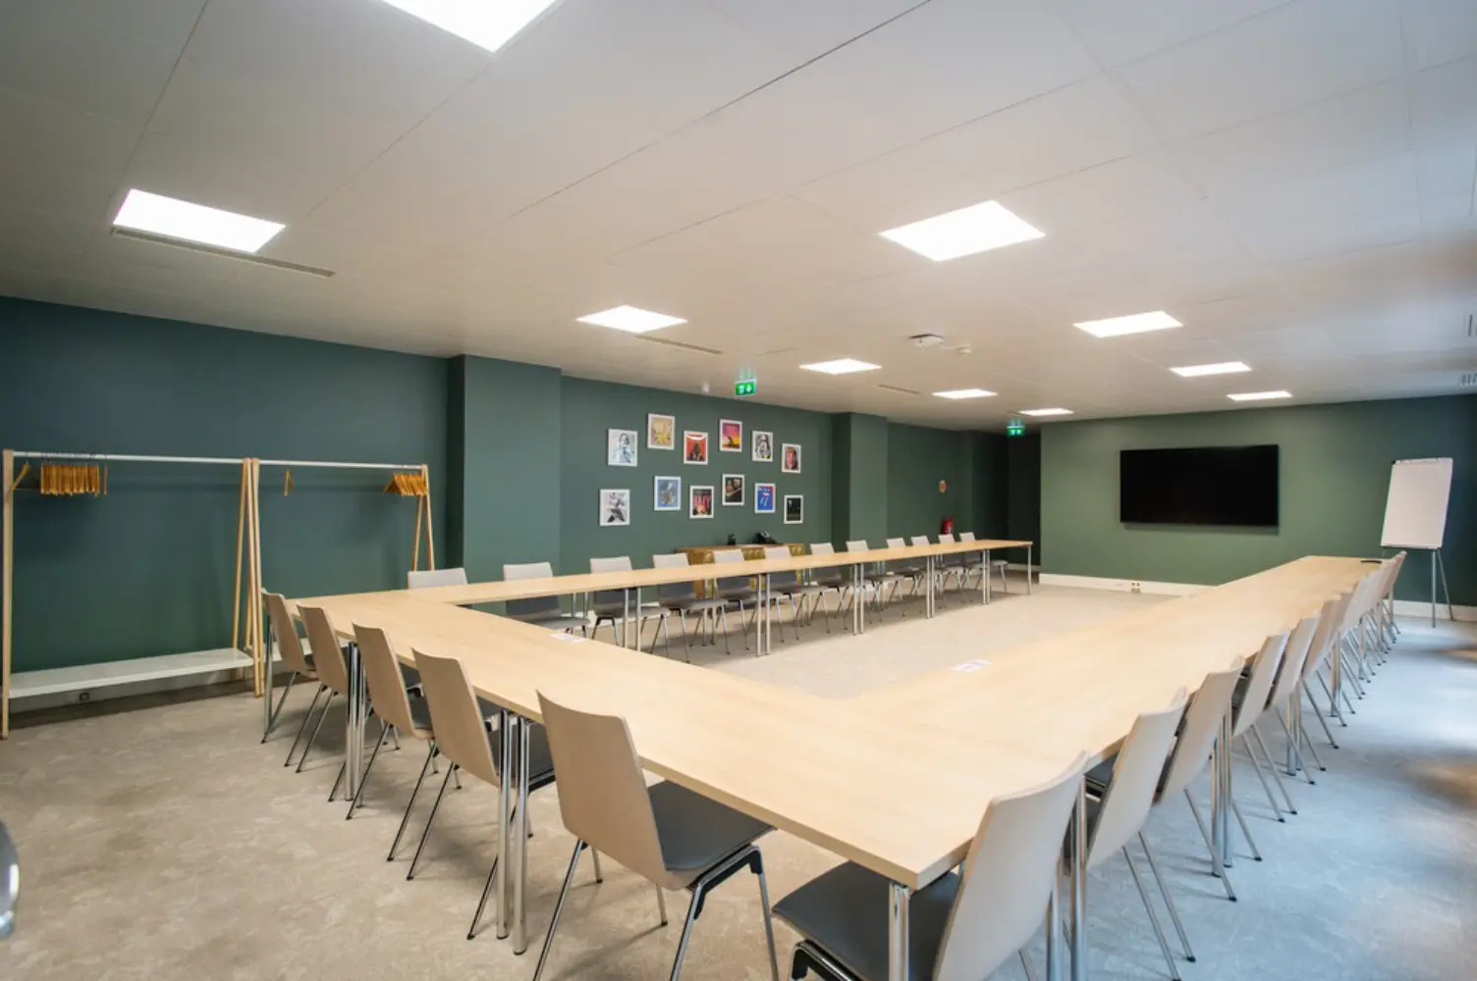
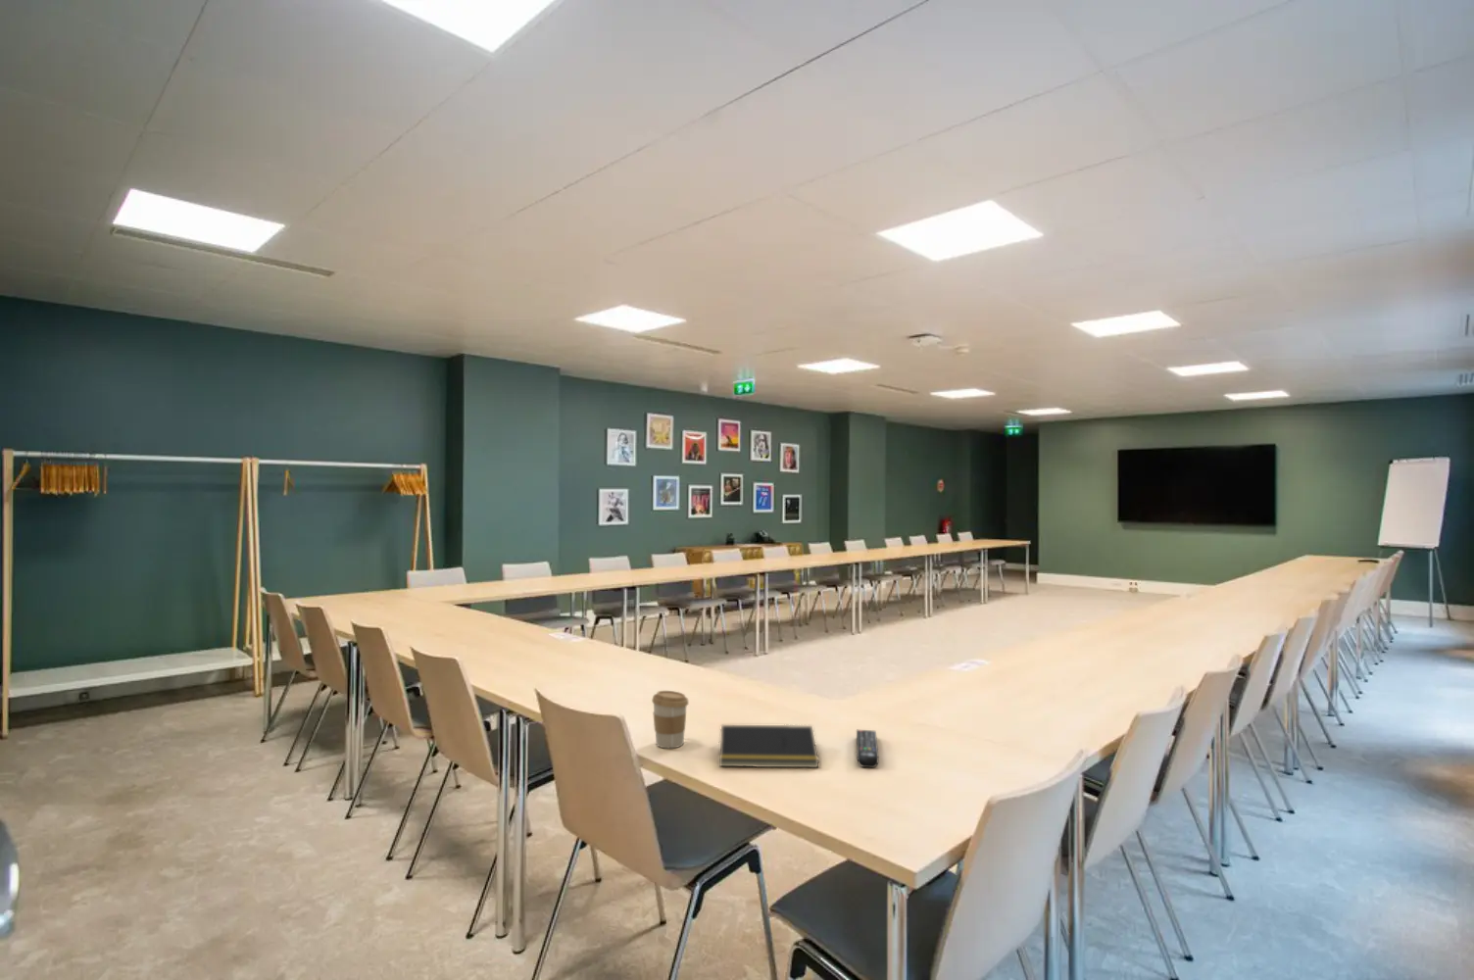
+ notepad [718,724,819,768]
+ coffee cup [651,690,690,749]
+ remote control [855,730,880,768]
